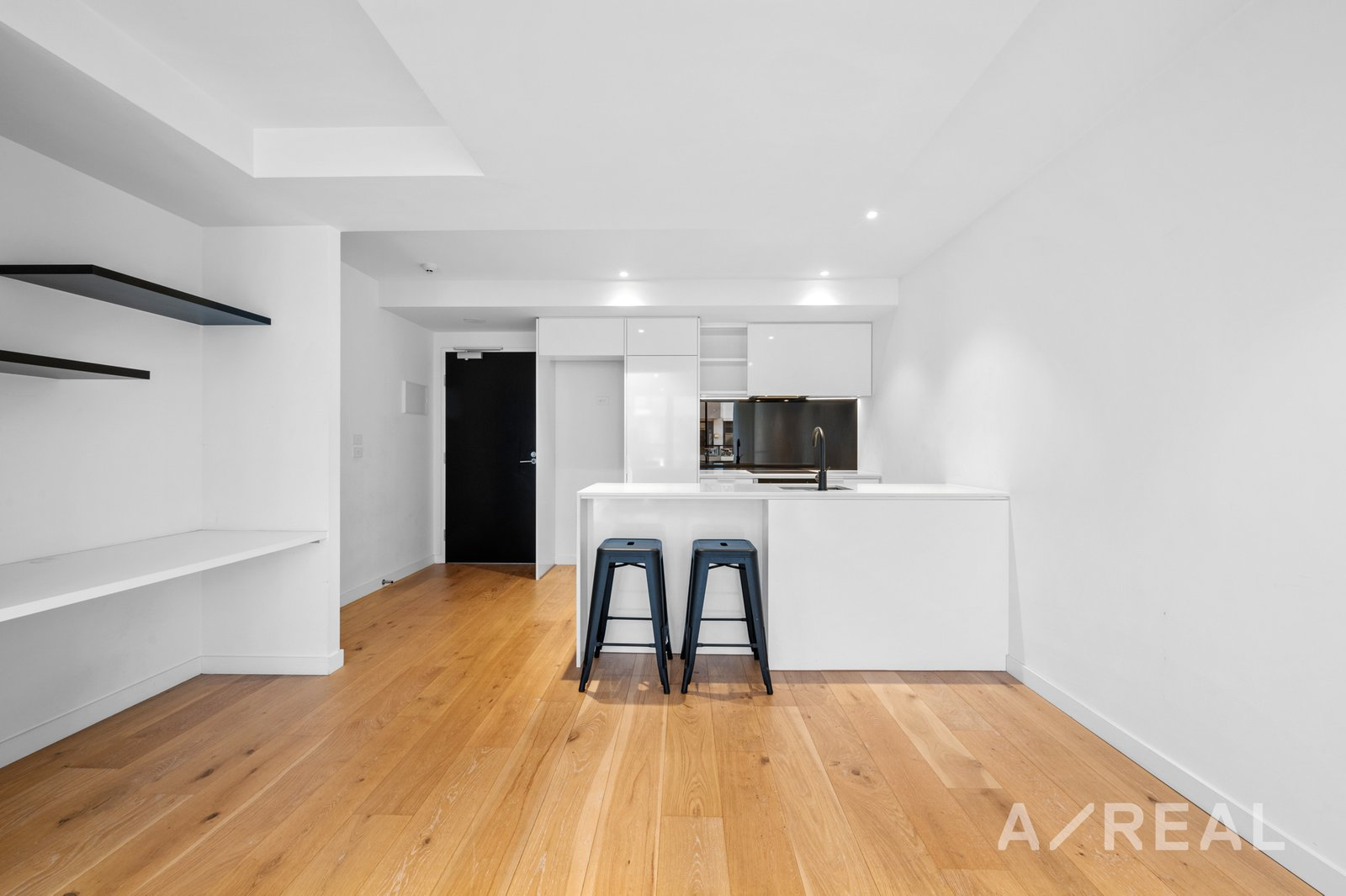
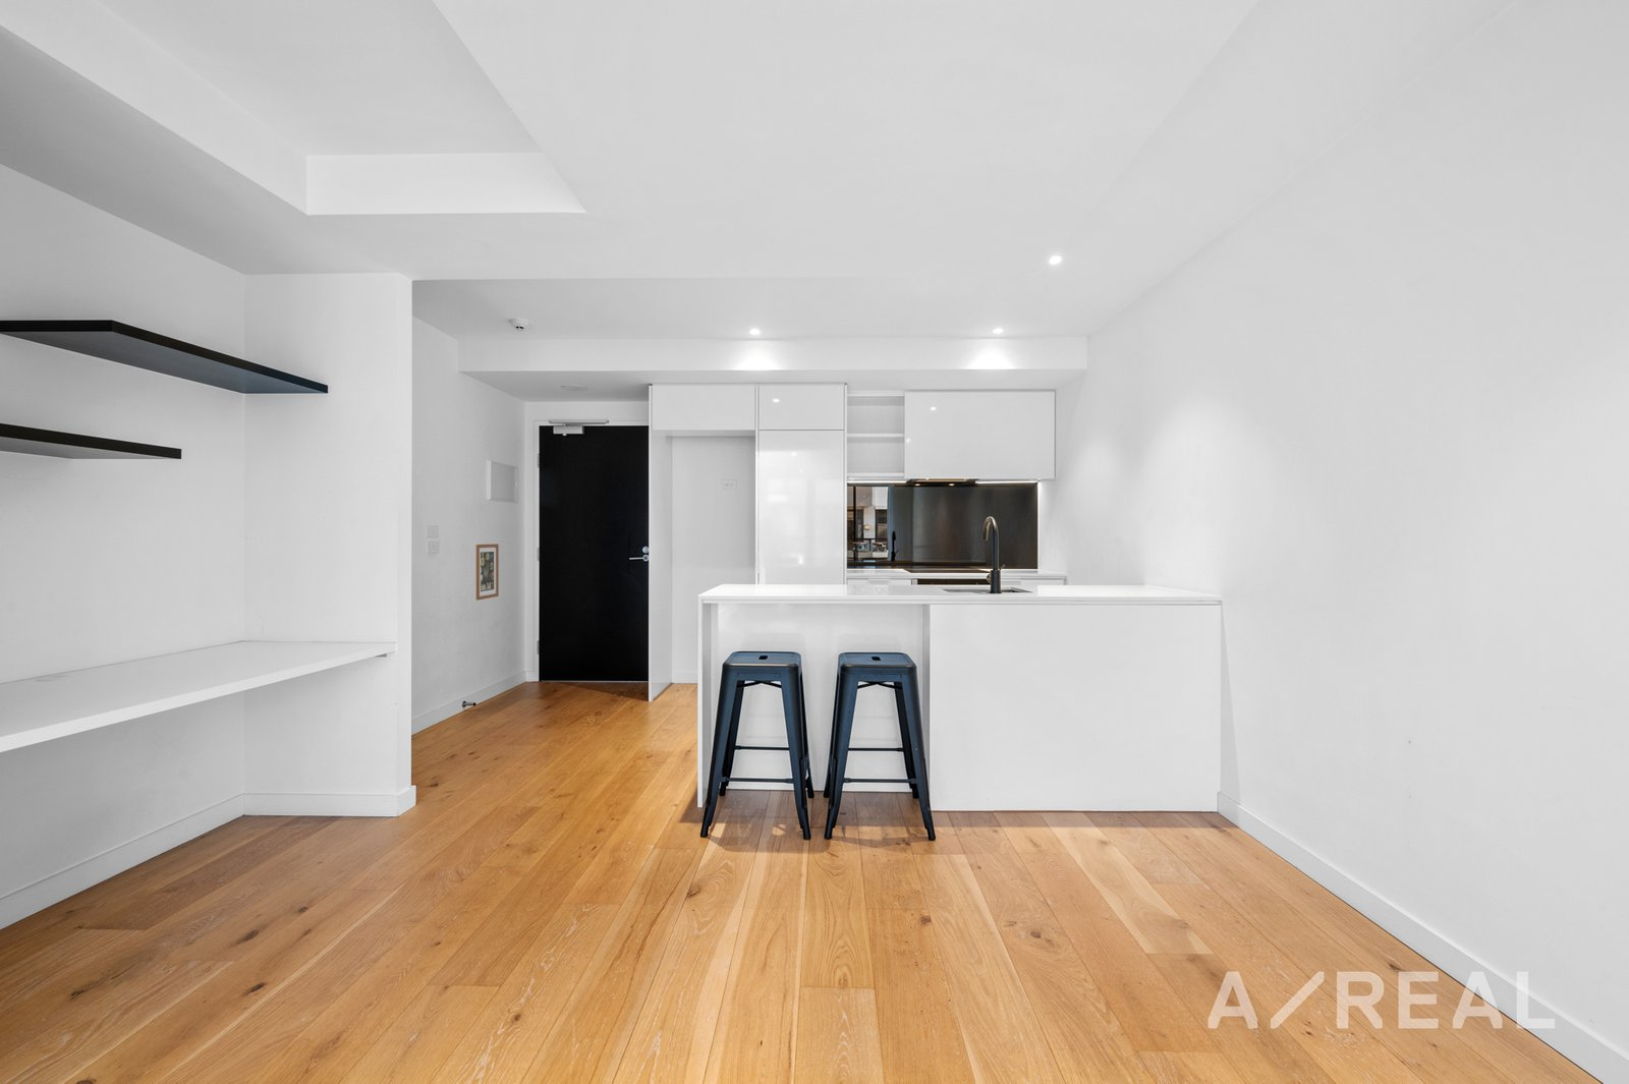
+ wall art [476,542,500,601]
